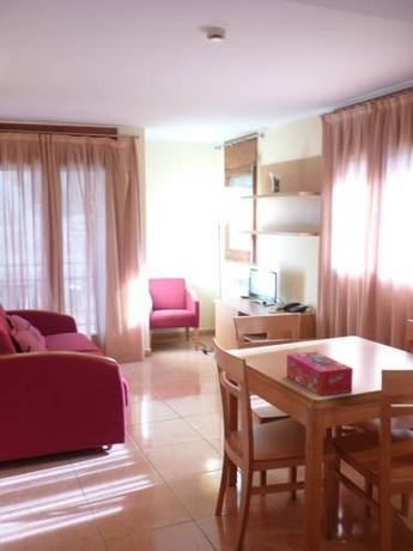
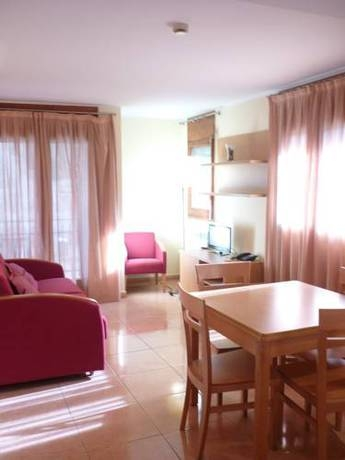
- tissue box [286,351,354,396]
